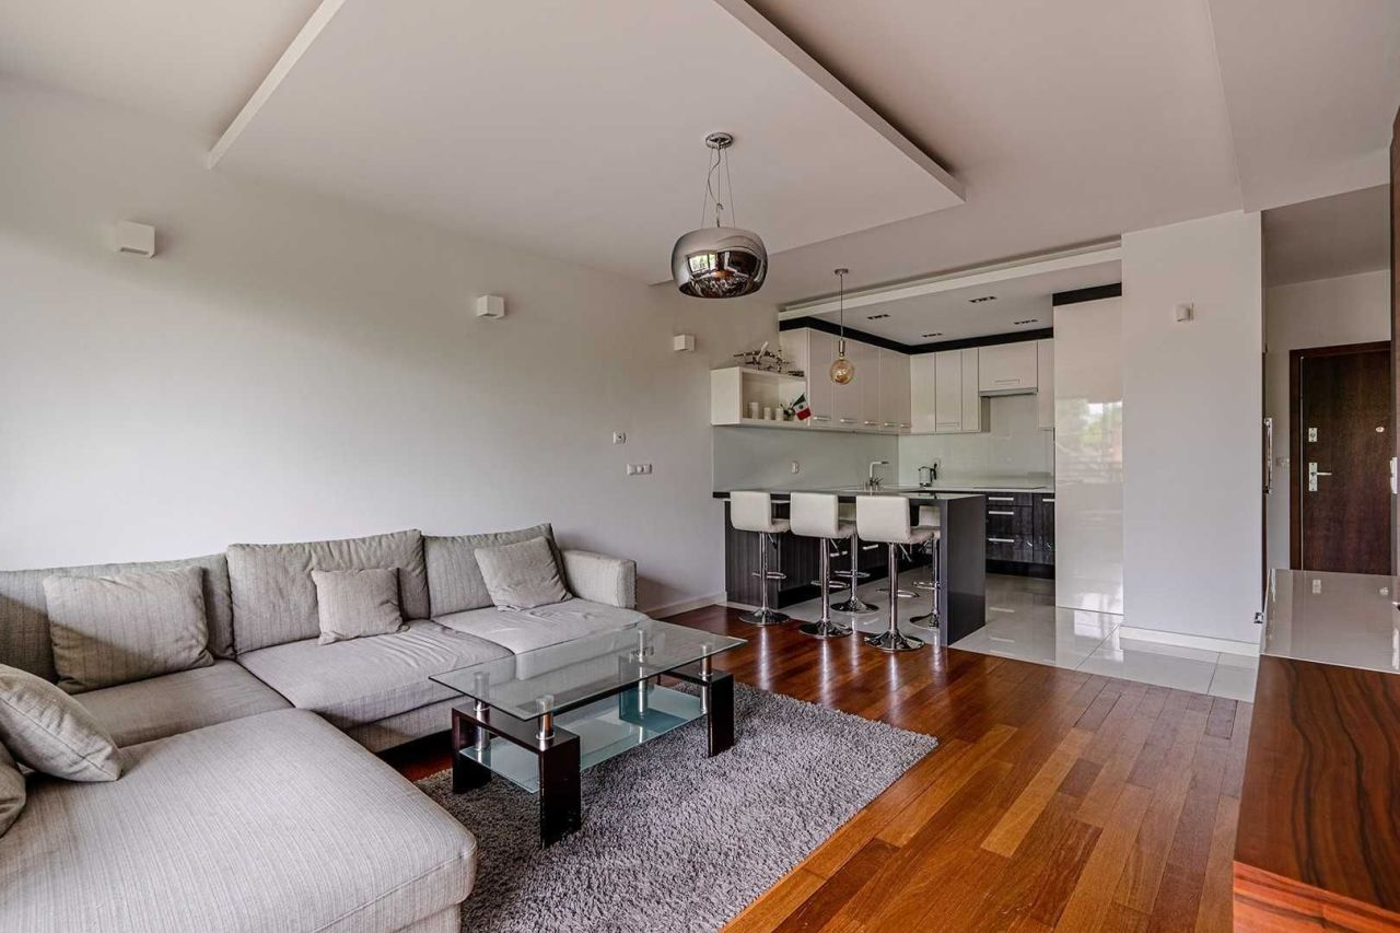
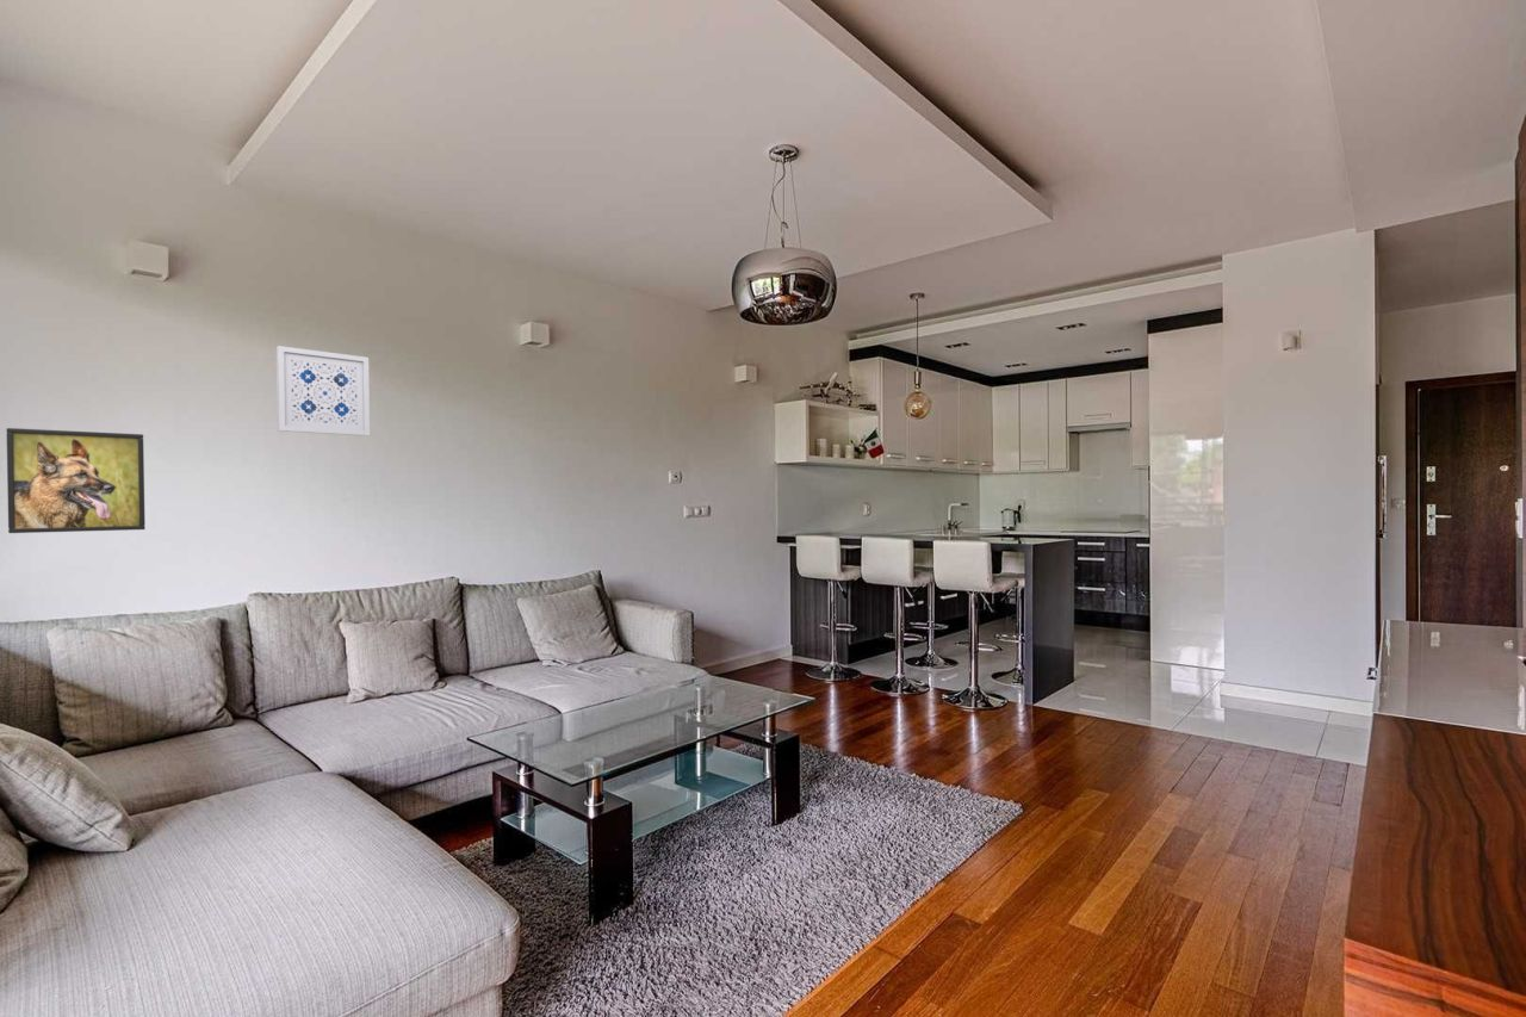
+ wall art [275,345,371,438]
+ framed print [6,427,147,534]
